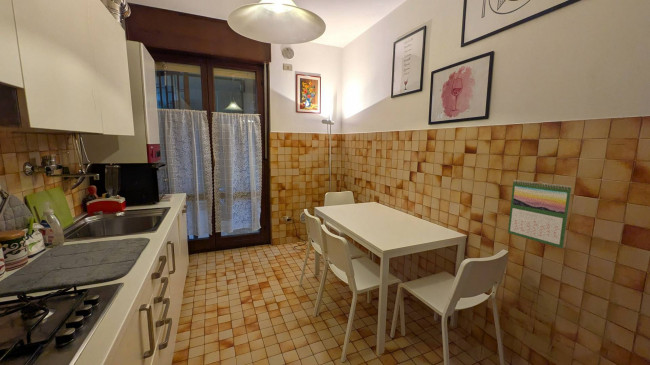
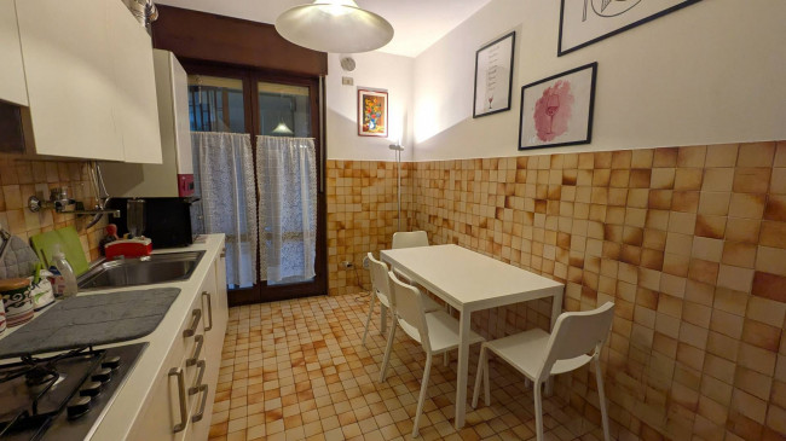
- calendar [507,179,573,250]
